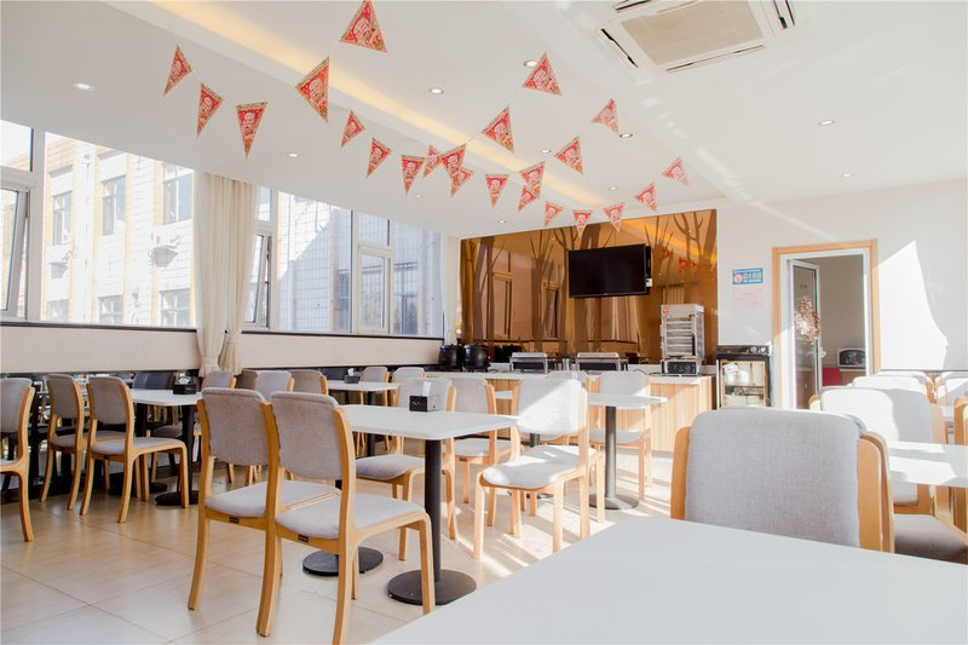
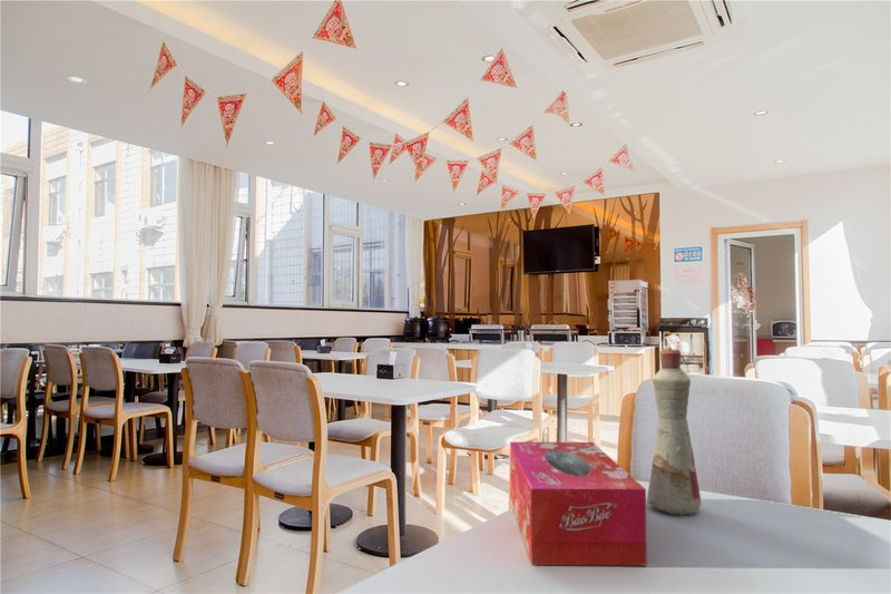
+ tissue box [509,441,648,566]
+ bottle [646,345,703,516]
